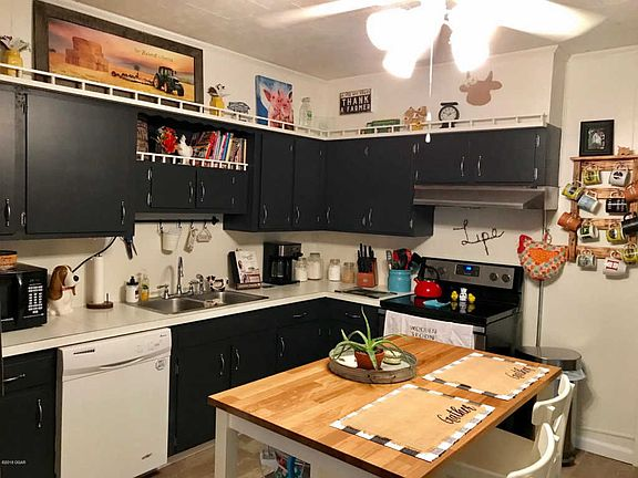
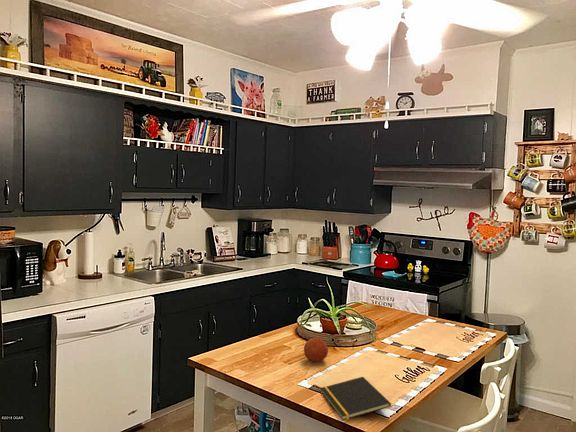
+ notepad [320,376,392,421]
+ fruit [303,336,329,363]
